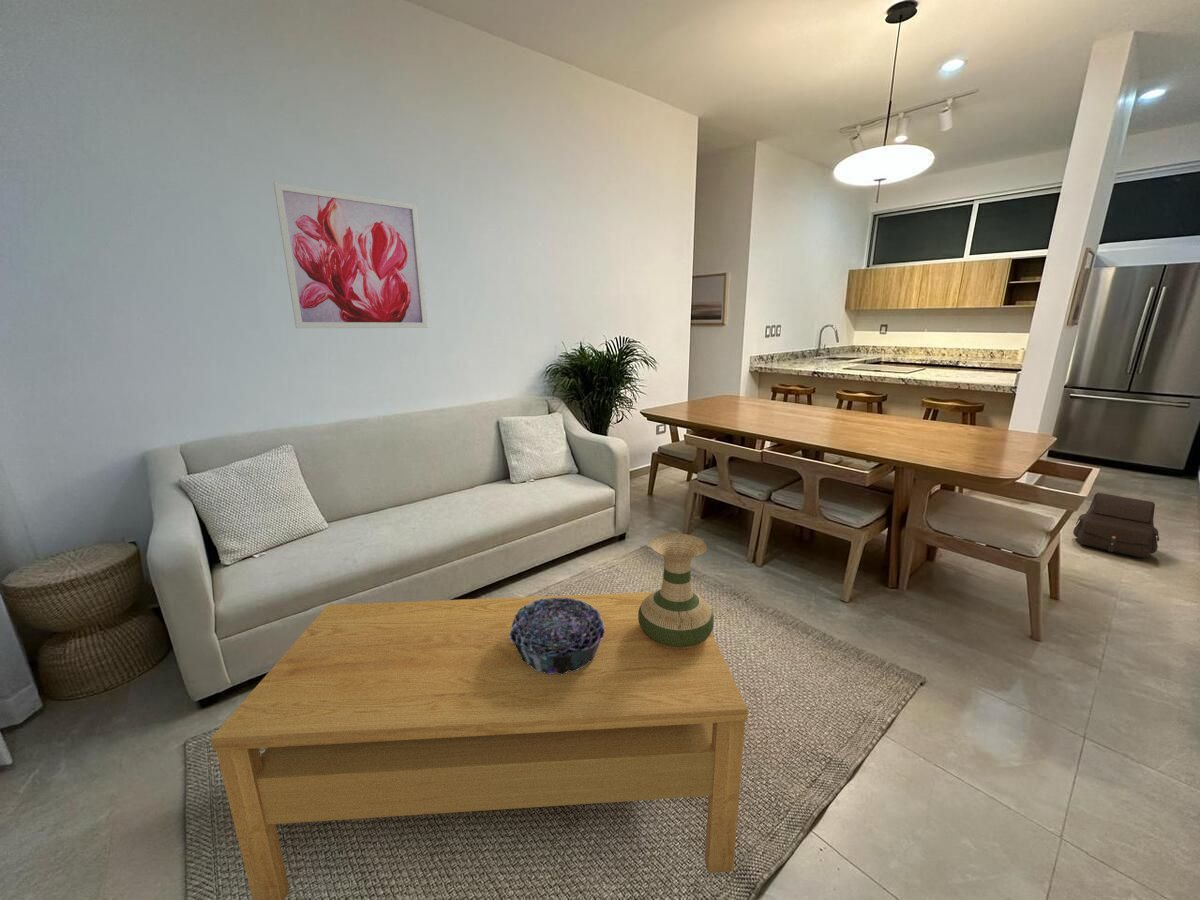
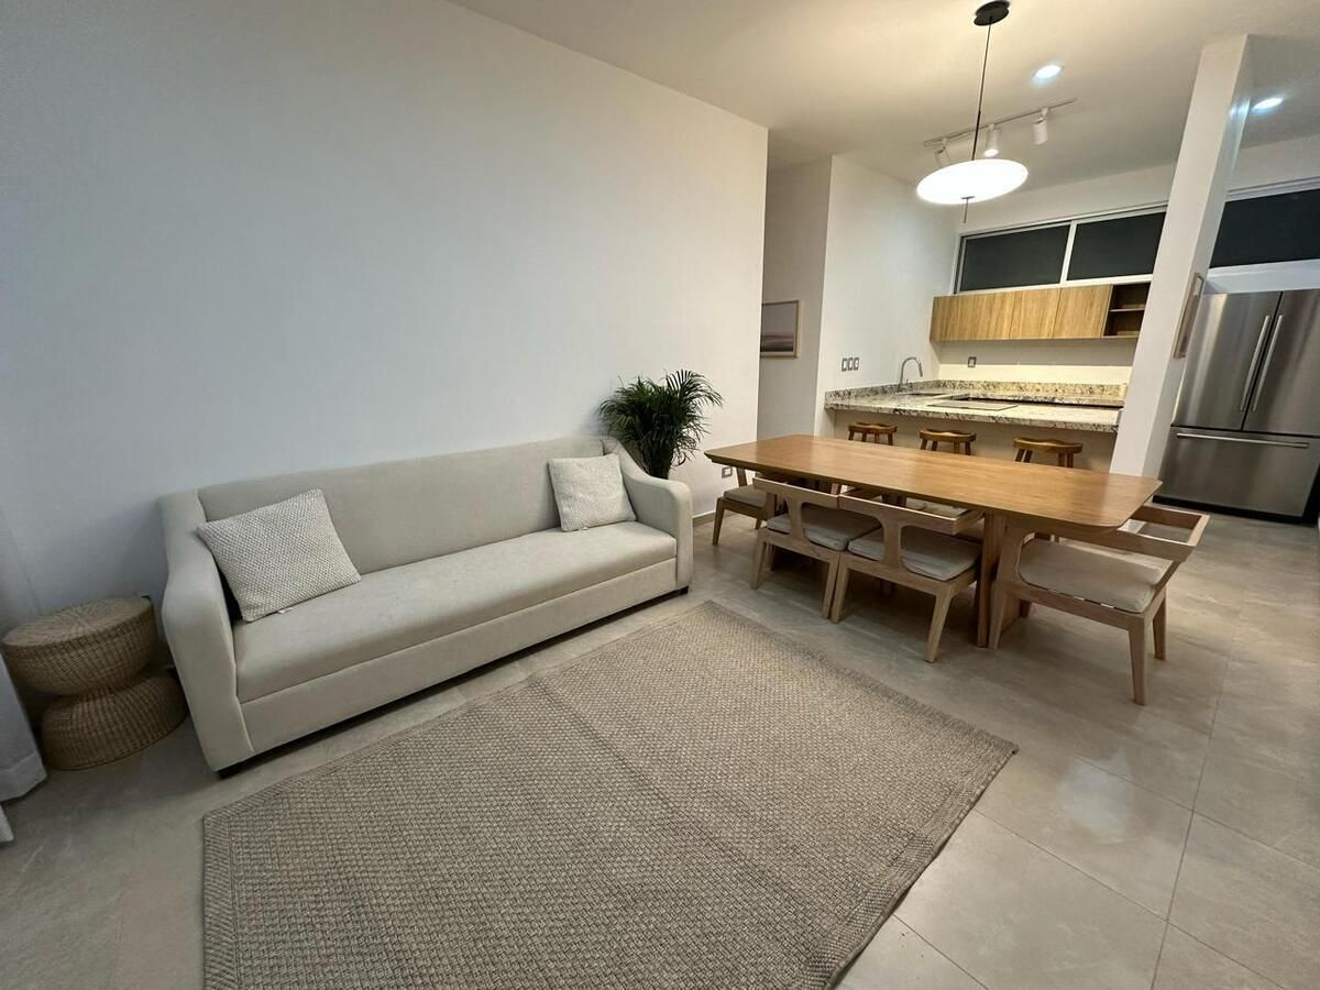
- decorative bowl [509,598,605,675]
- coffee table [210,591,749,900]
- wall art [273,182,429,329]
- vase [638,532,715,648]
- satchel [1072,492,1160,559]
